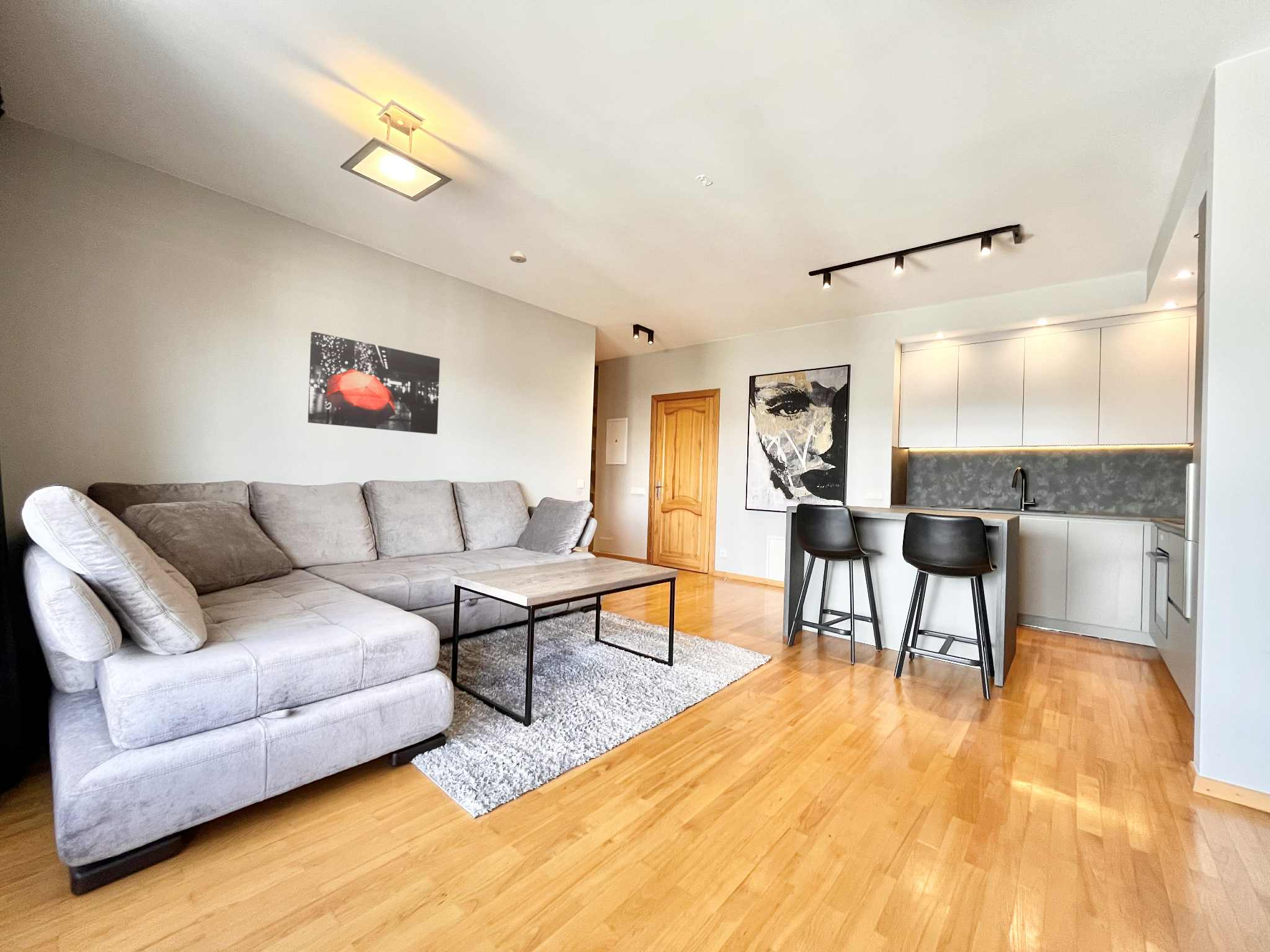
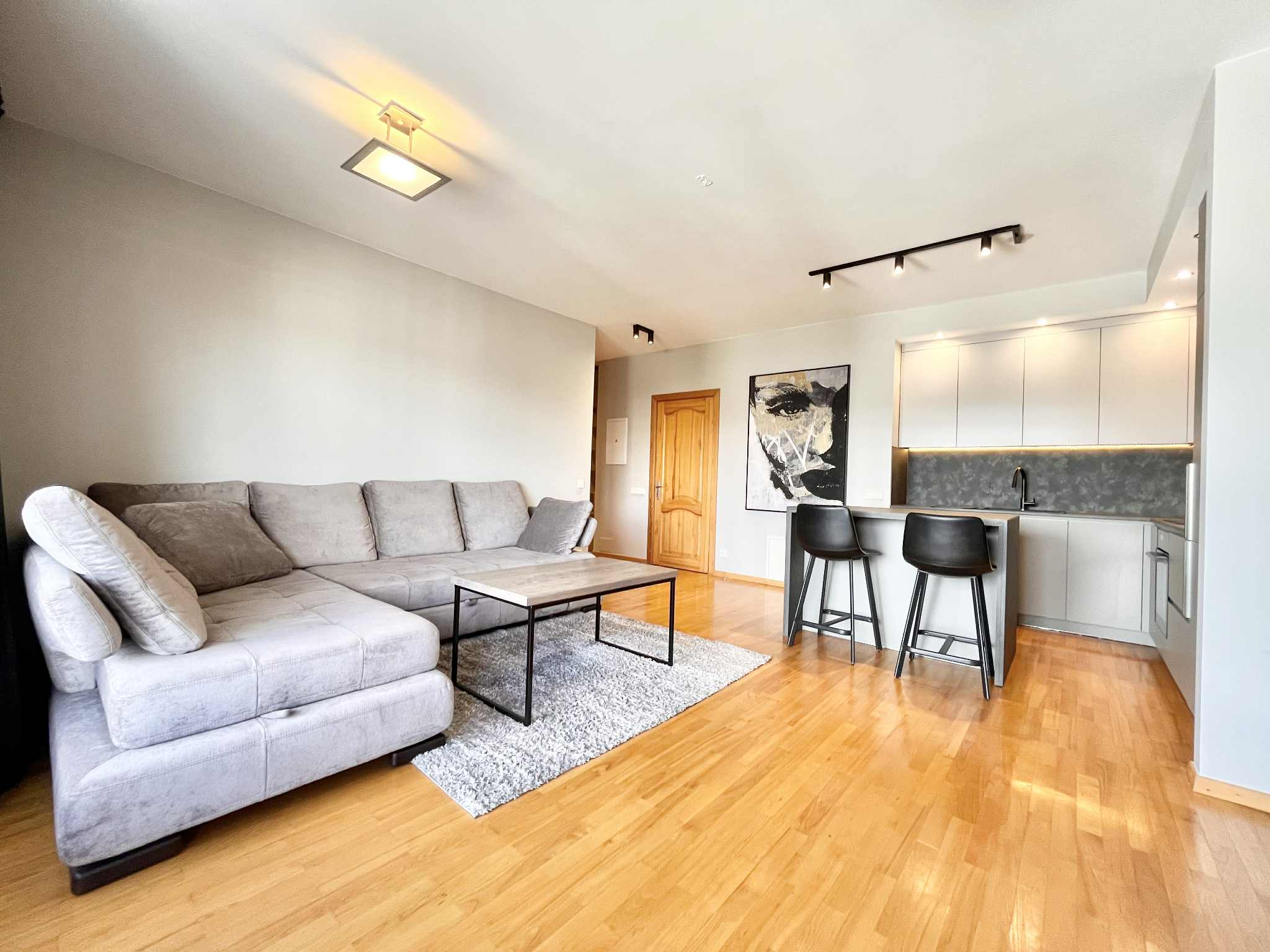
- wall art [307,331,440,435]
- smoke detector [509,250,527,263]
